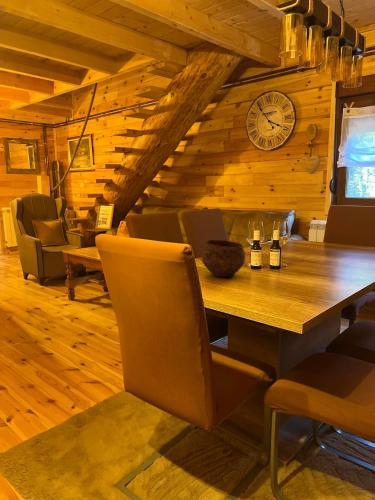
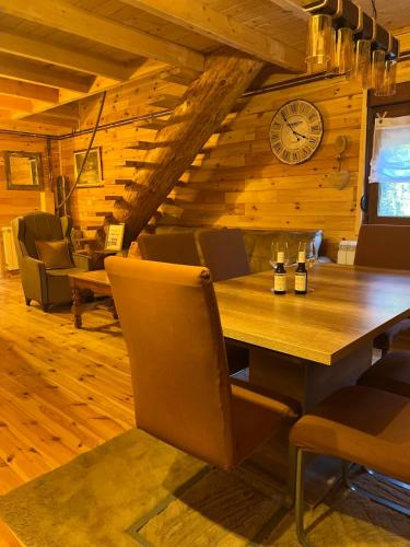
- bowl [201,239,246,278]
